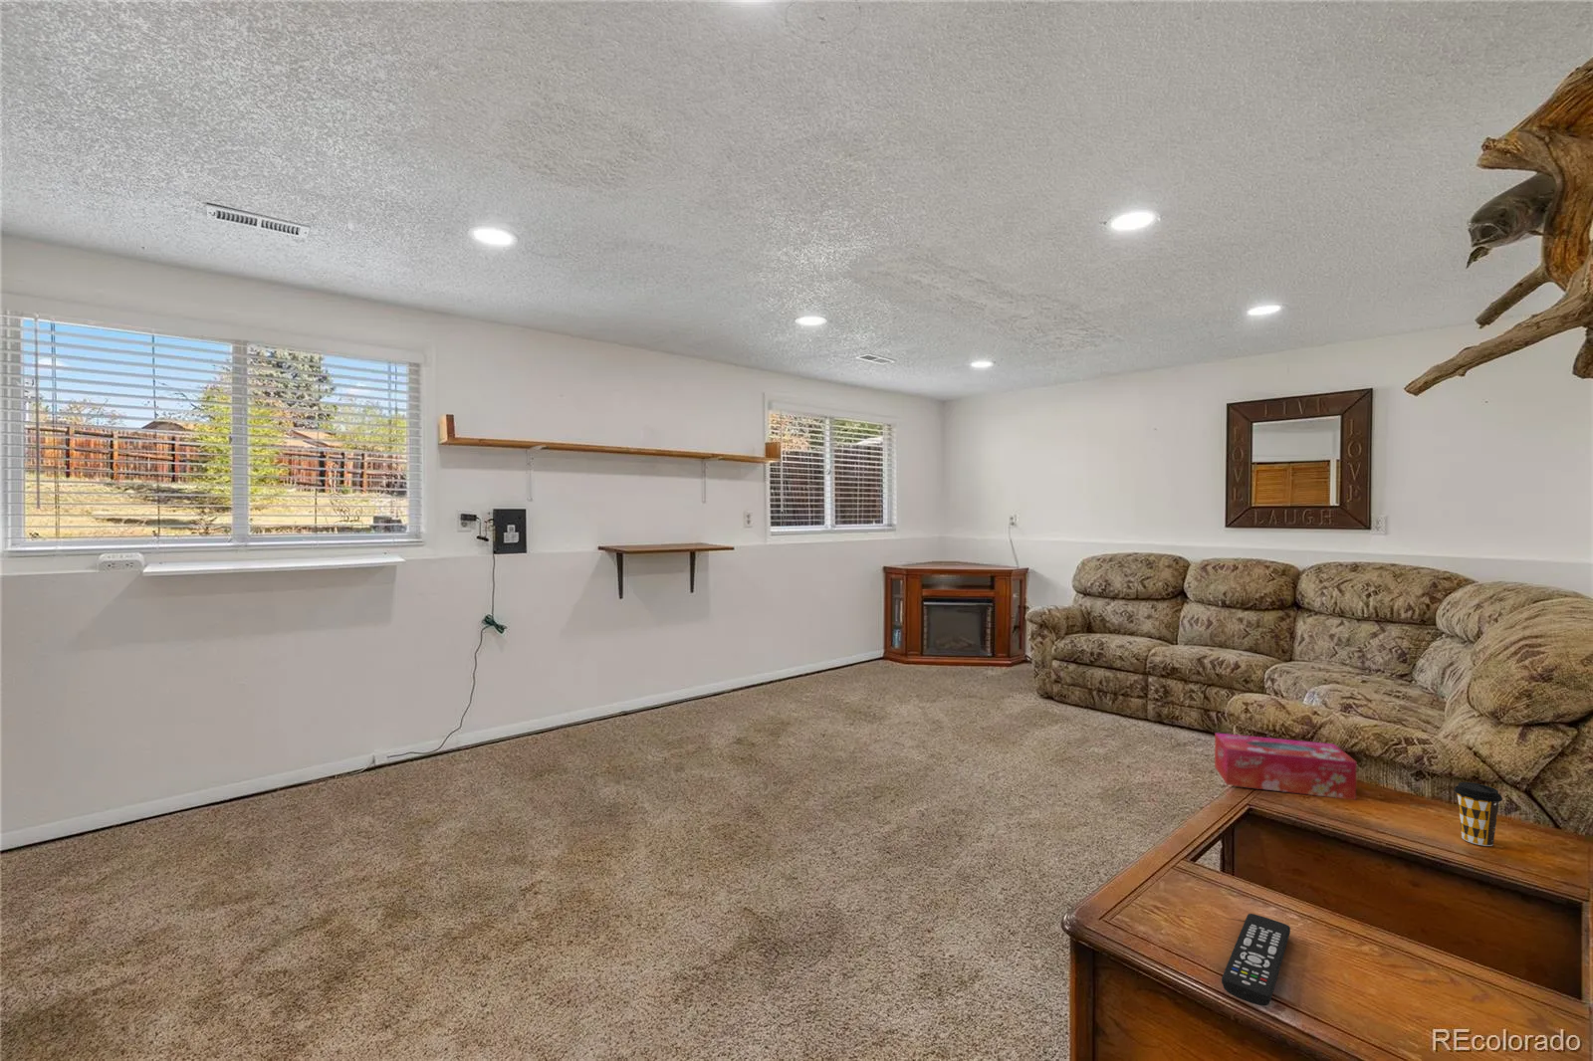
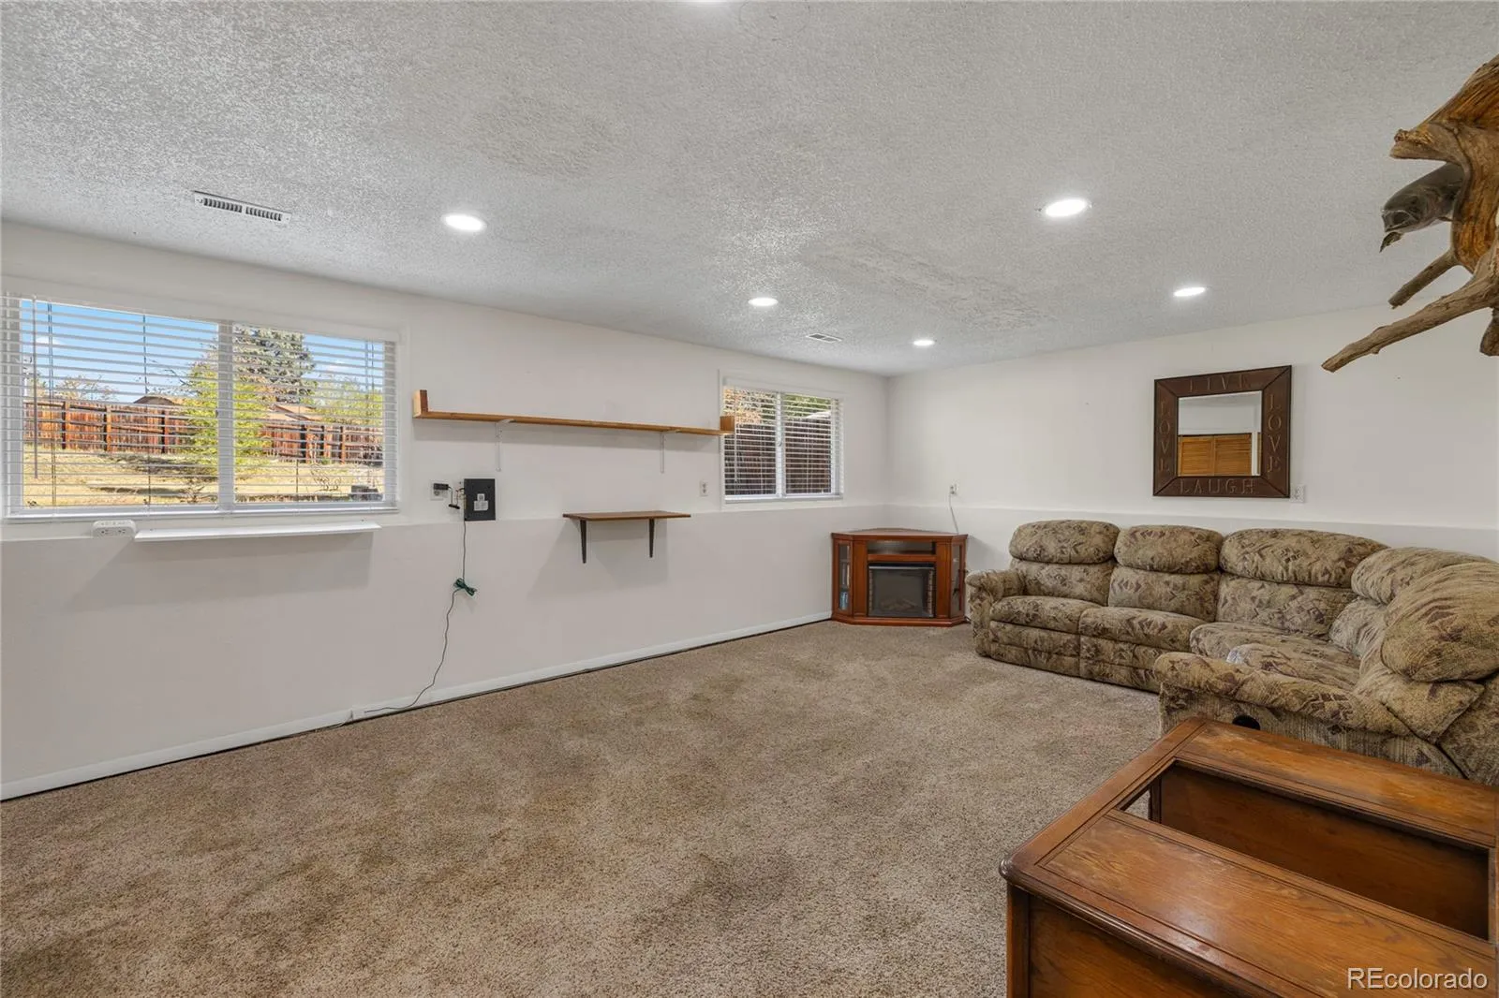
- coffee cup [1453,782,1503,847]
- remote control [1221,913,1291,1008]
- tissue box [1214,732,1358,802]
